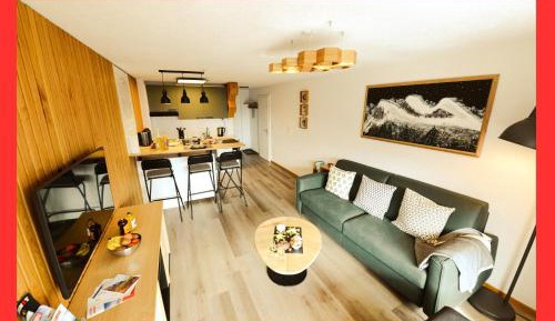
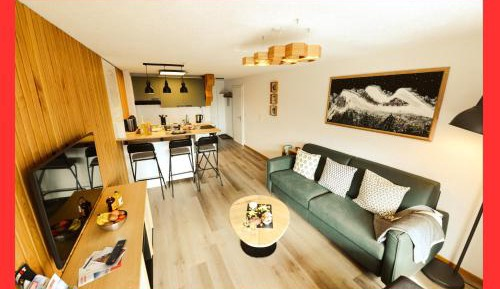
+ remote control [104,238,127,266]
